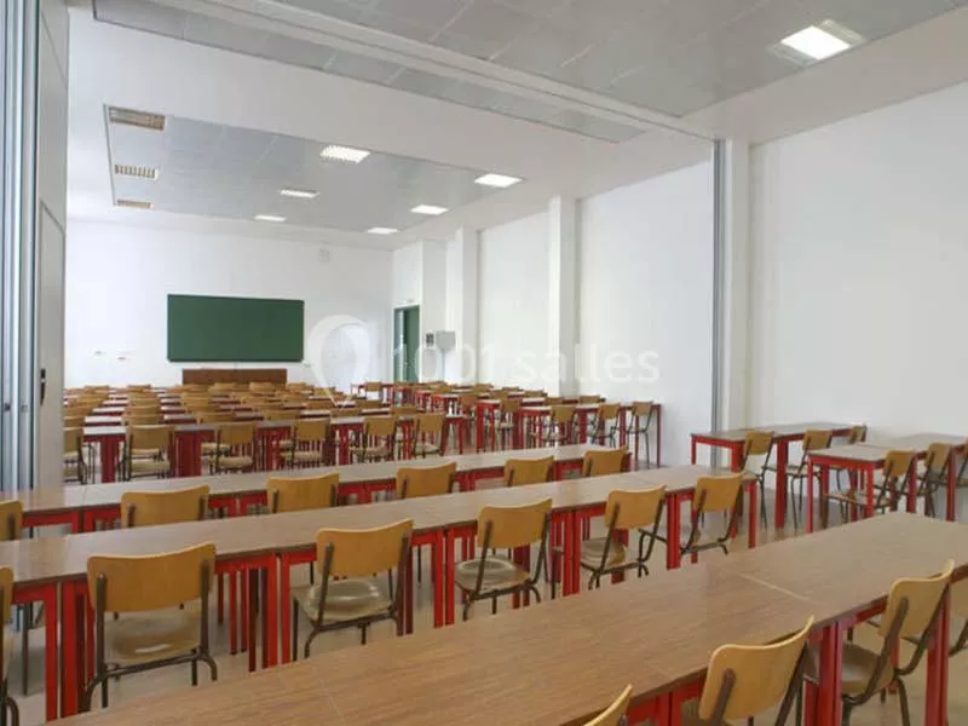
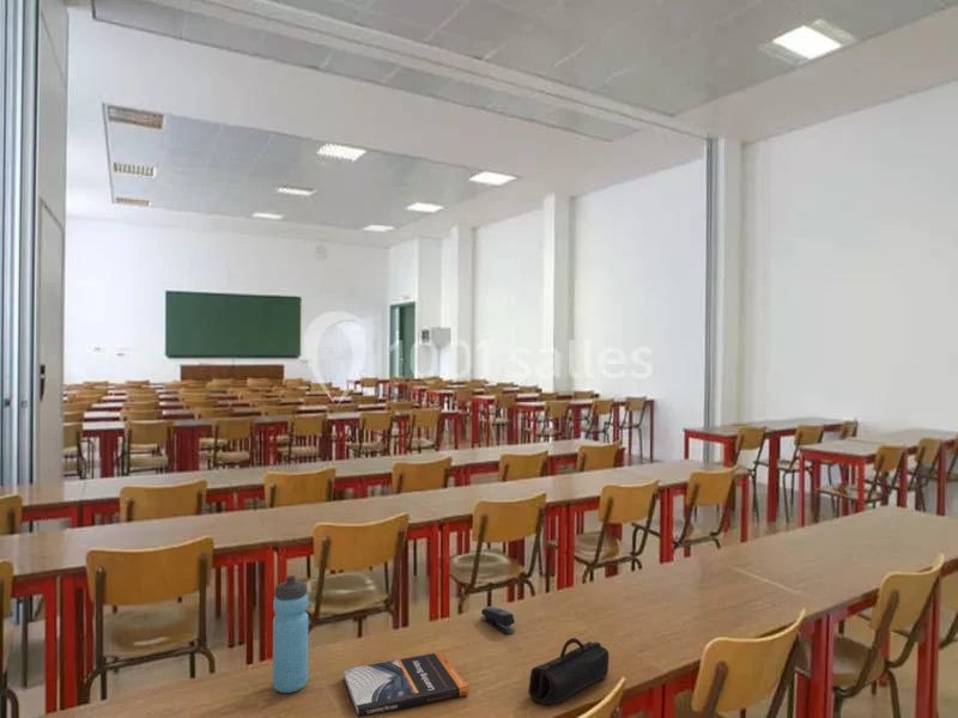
+ stapler [480,606,516,635]
+ book [342,651,469,718]
+ pencil case [527,637,610,707]
+ water bottle [272,574,309,694]
